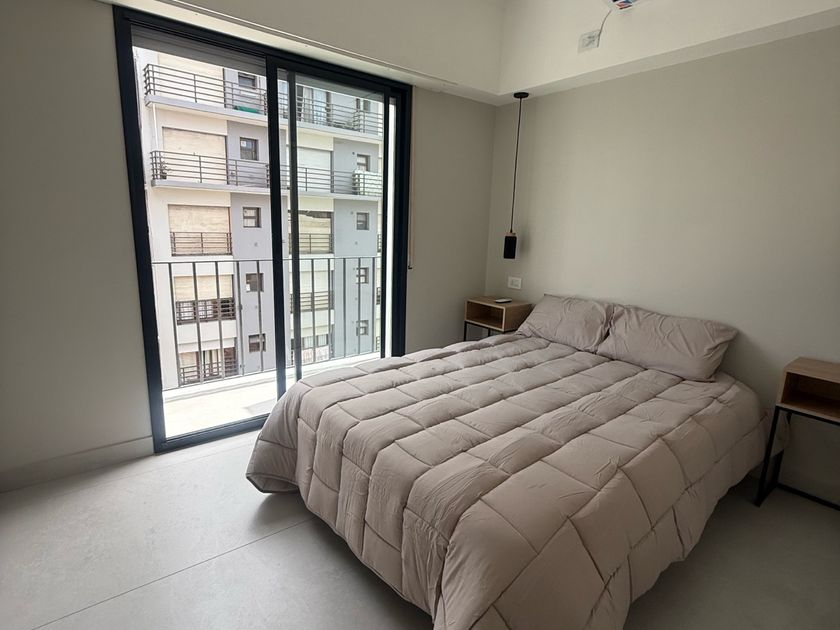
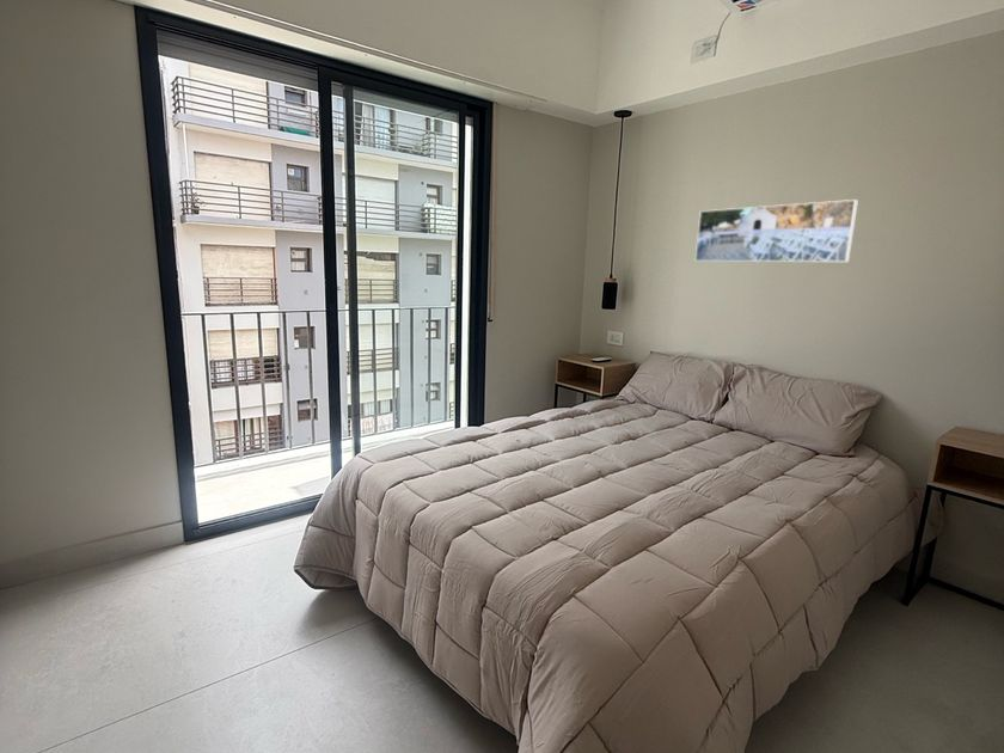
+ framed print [694,198,859,263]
